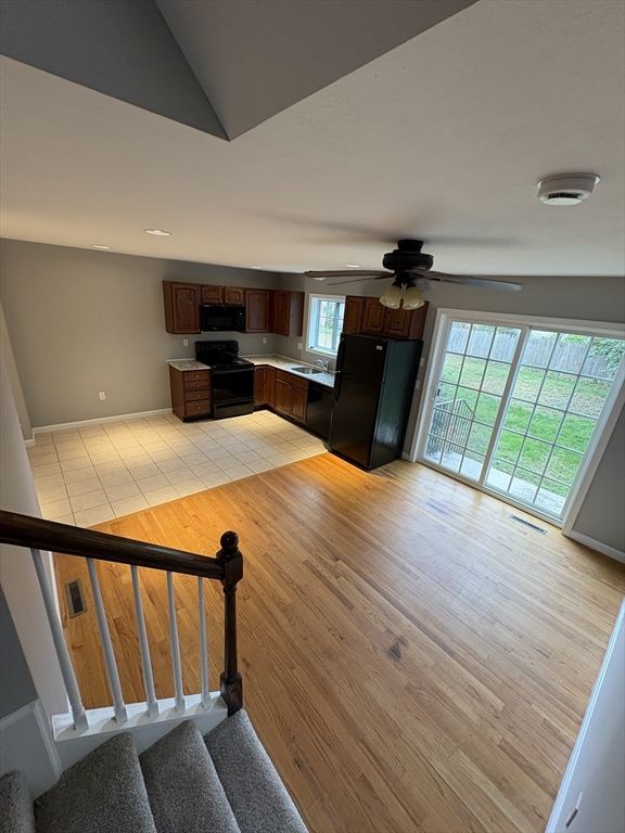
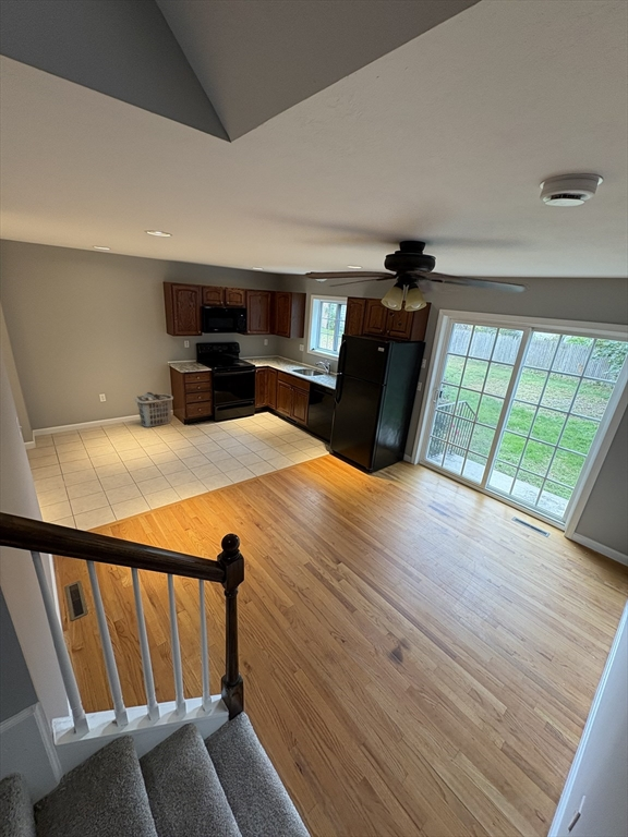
+ clothes hamper [134,391,174,428]
